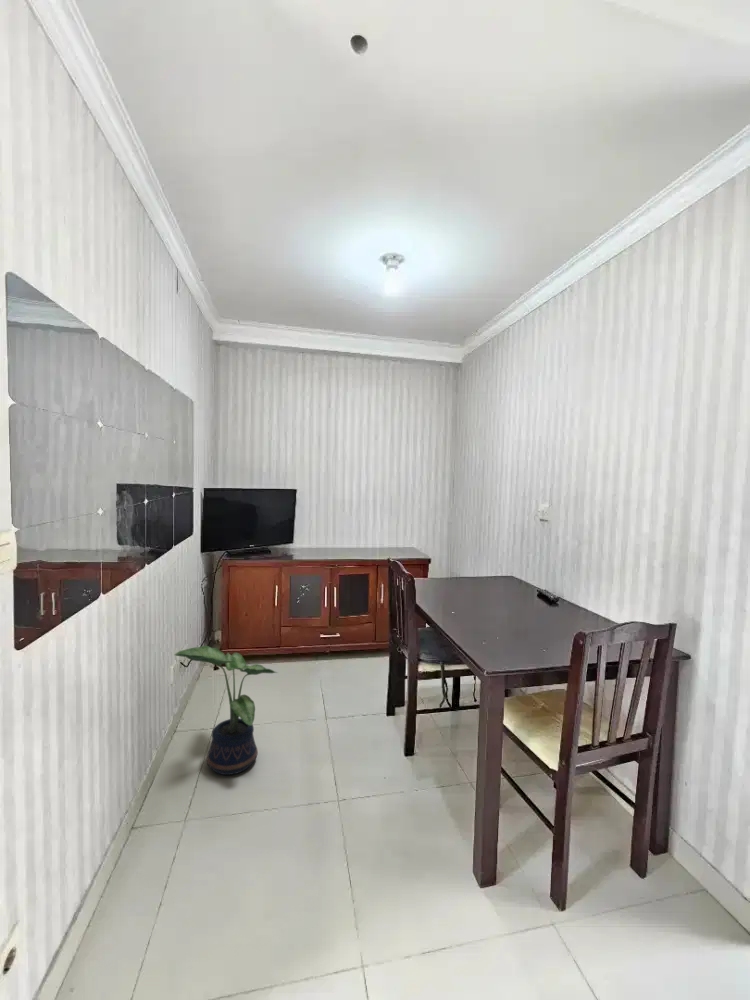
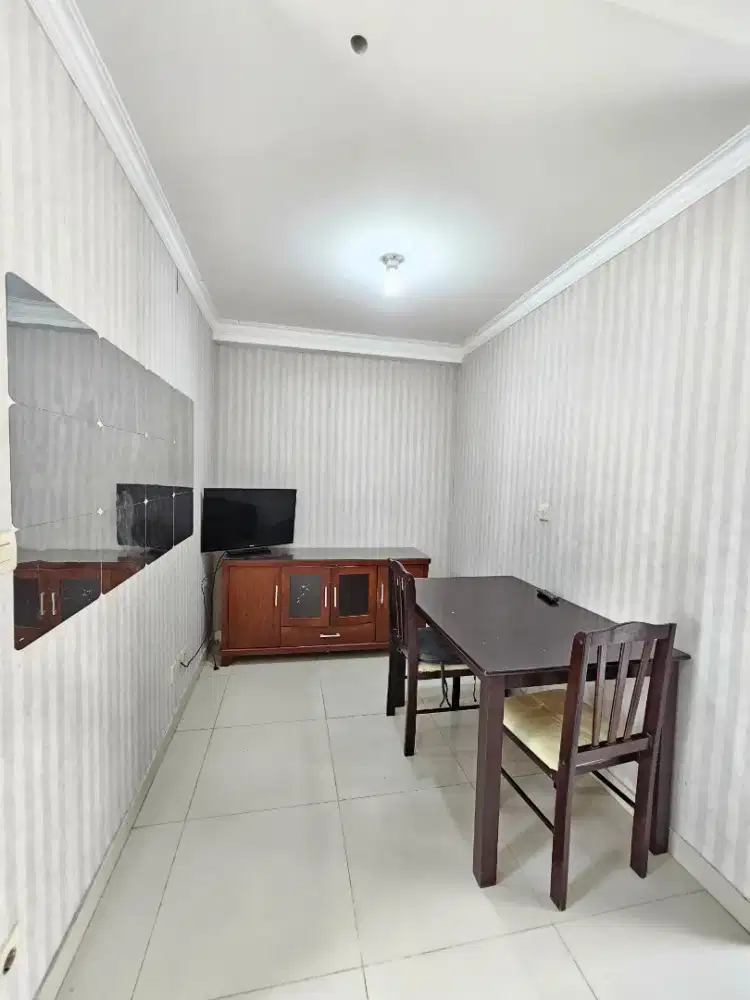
- potted plant [173,645,279,776]
